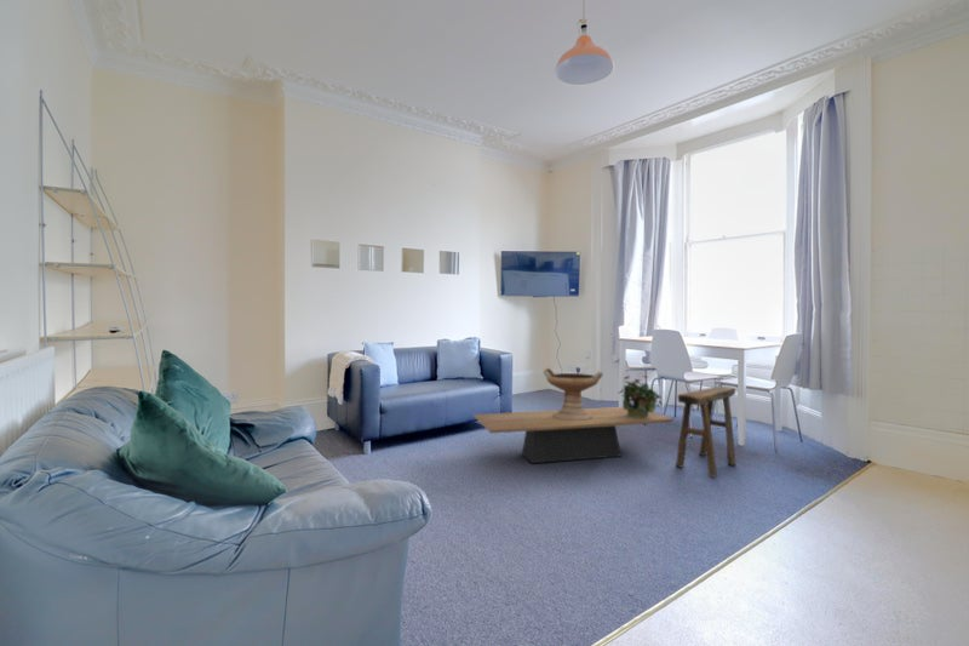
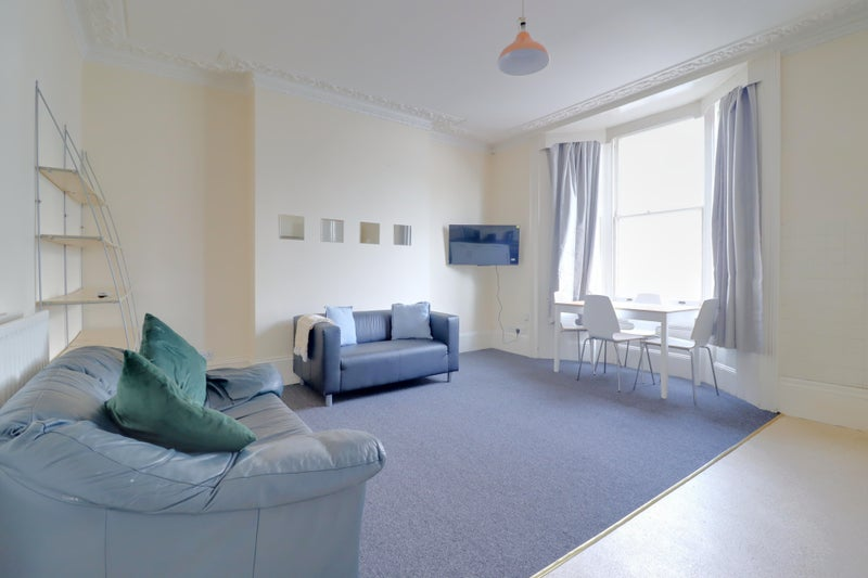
- stool [675,385,736,478]
- decorative bowl [543,367,604,421]
- coffee table [472,406,676,464]
- potted plant [617,373,664,417]
